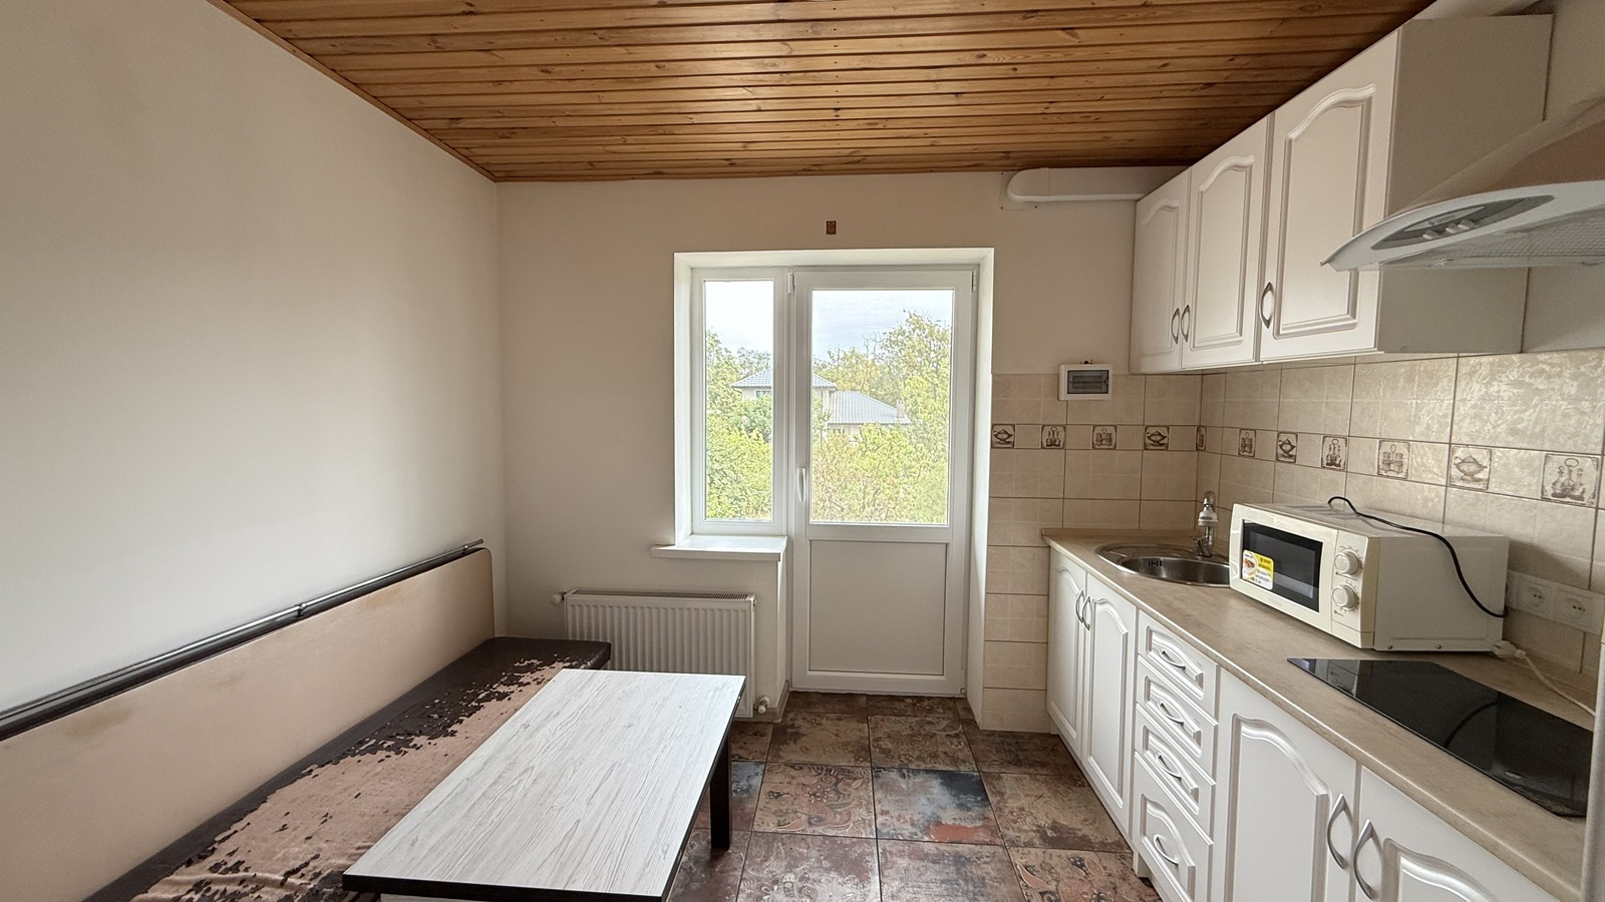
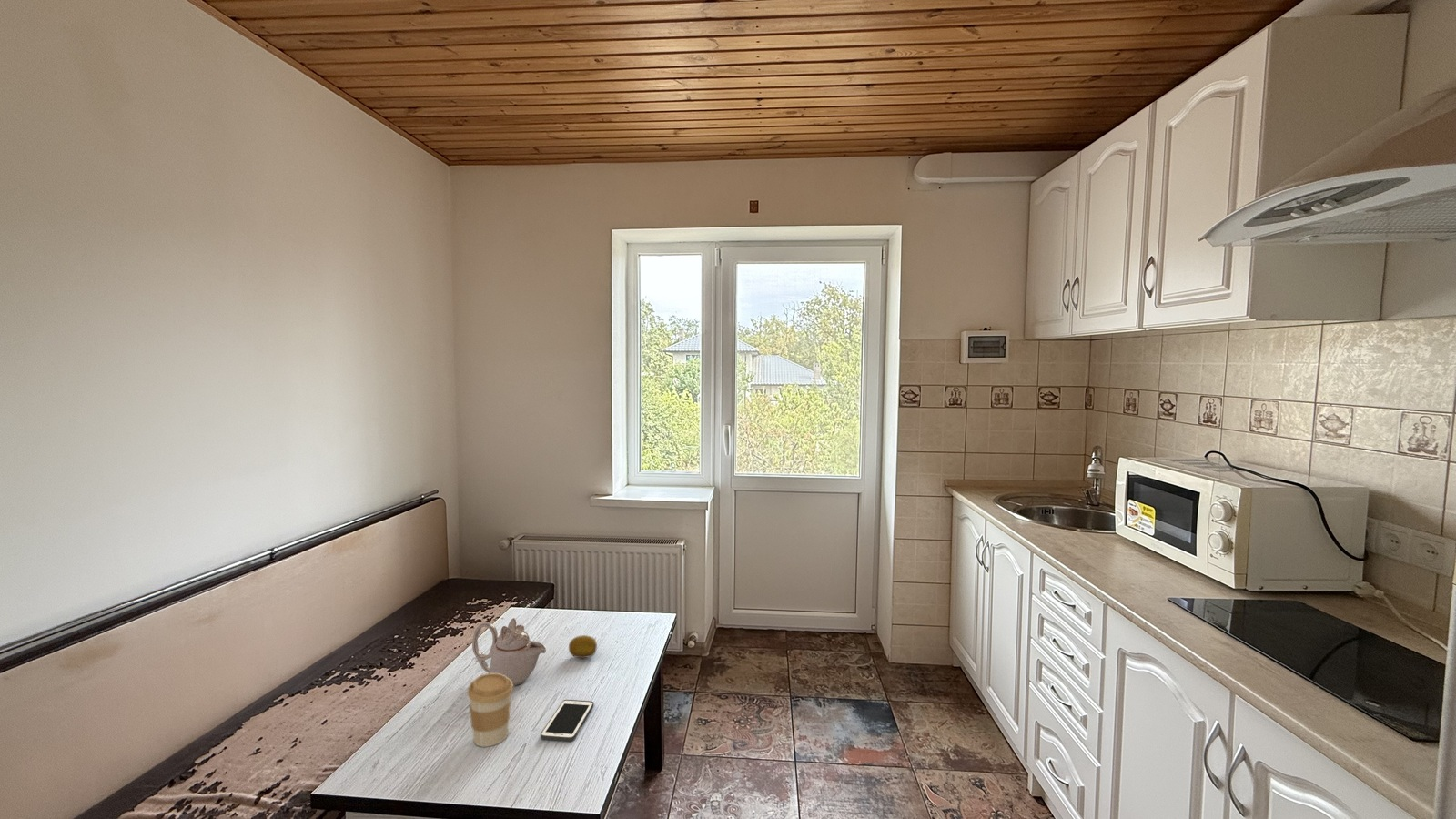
+ teapot [471,617,547,687]
+ coffee cup [467,672,514,748]
+ fruit [568,634,598,659]
+ cell phone [540,699,594,743]
